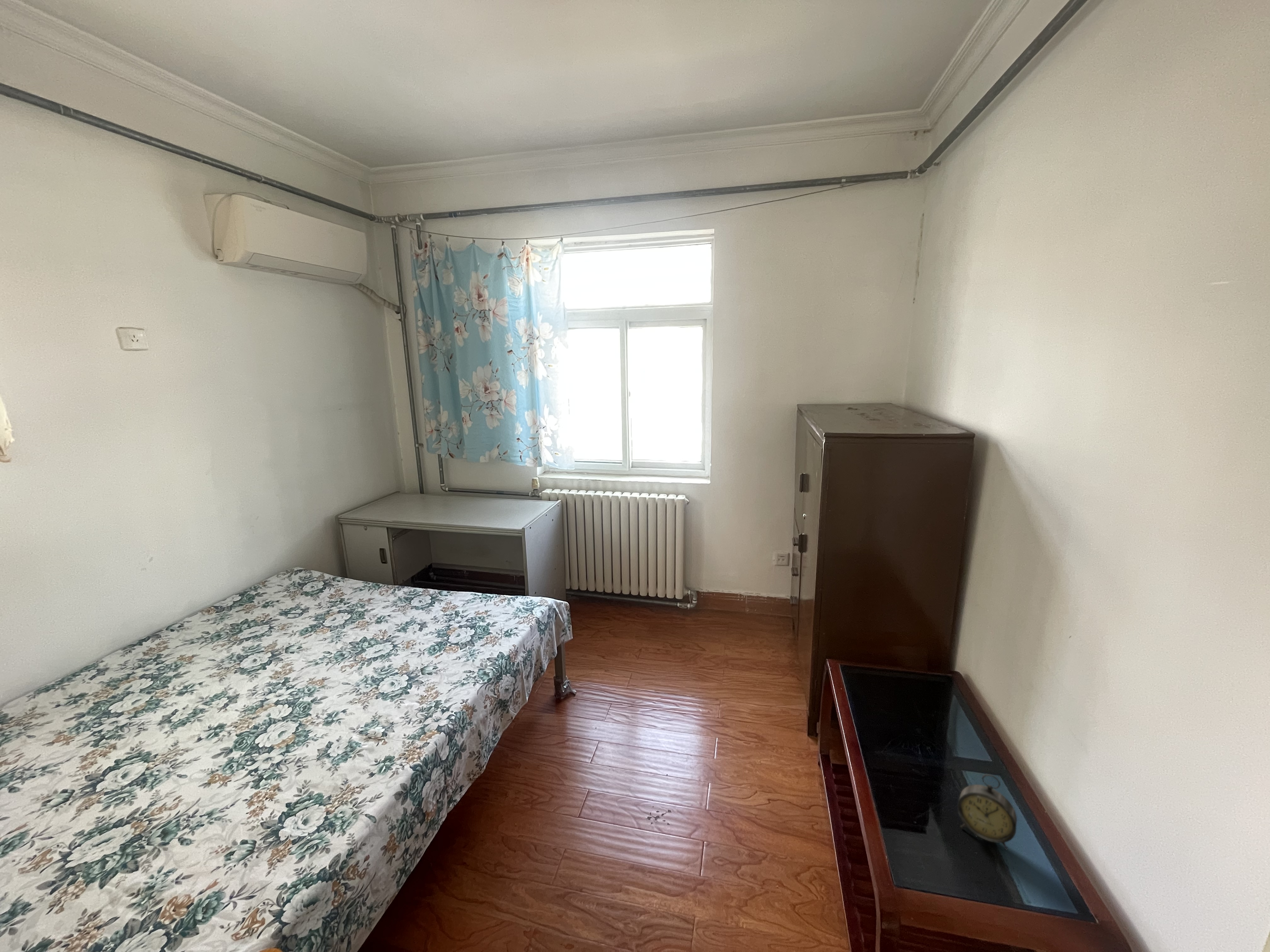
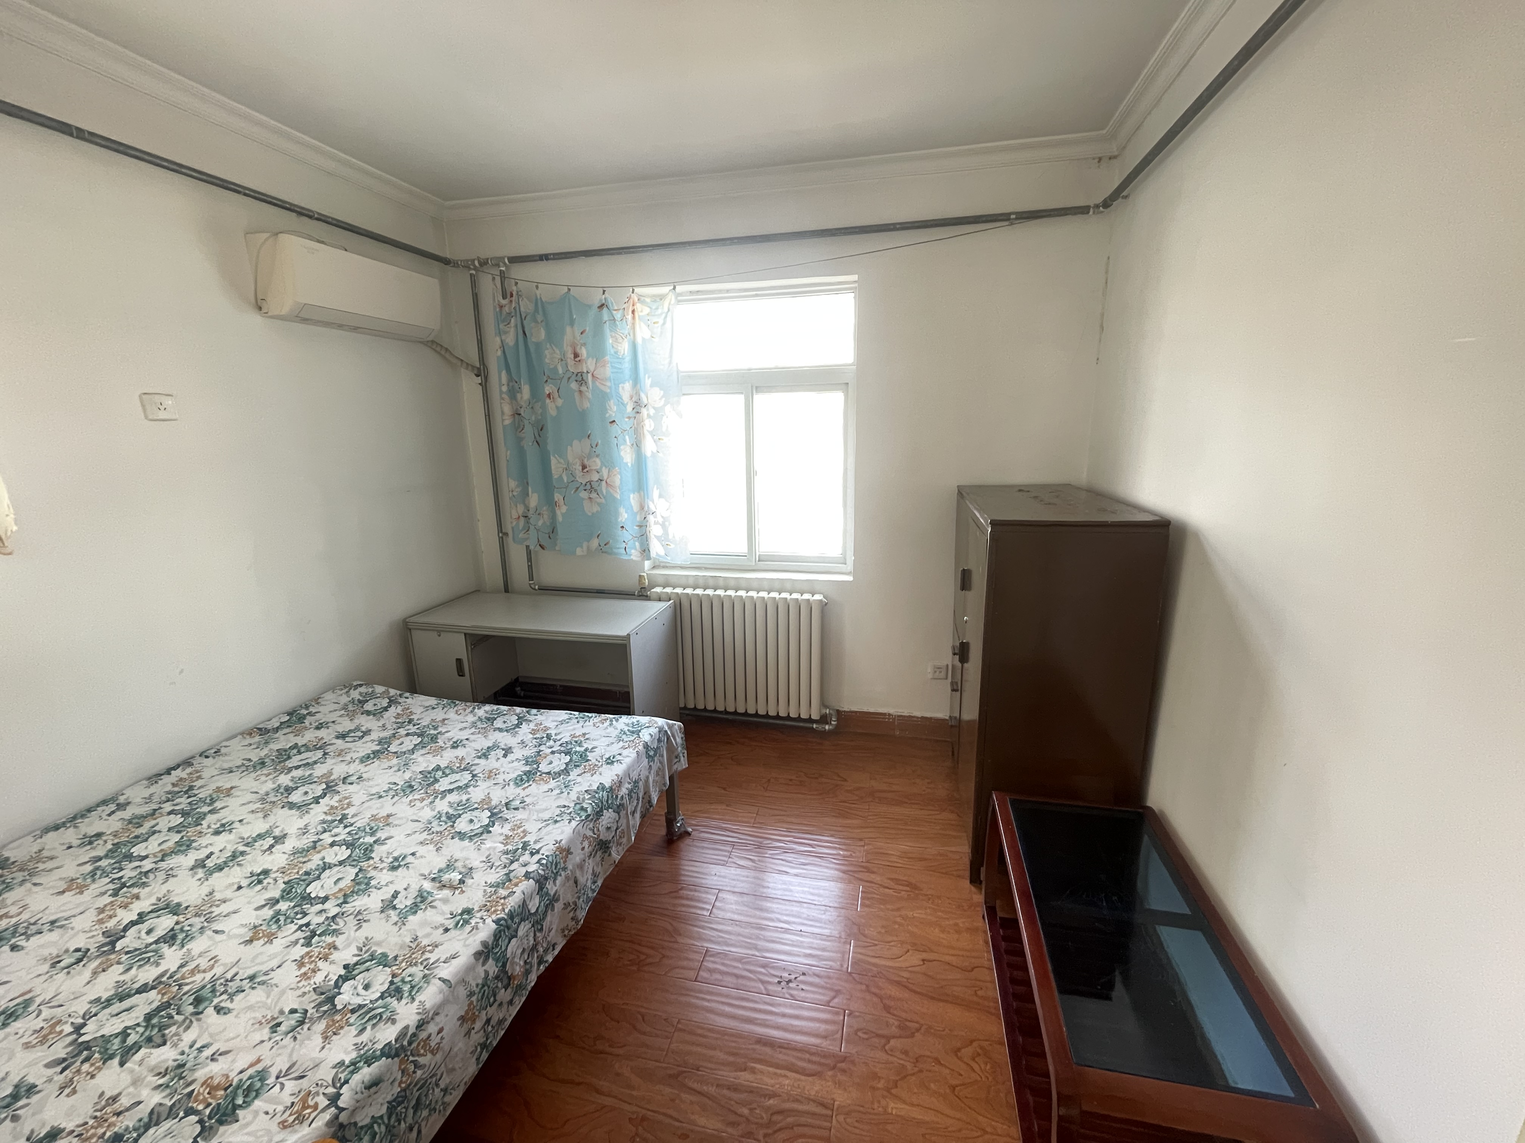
- alarm clock [957,774,1017,850]
